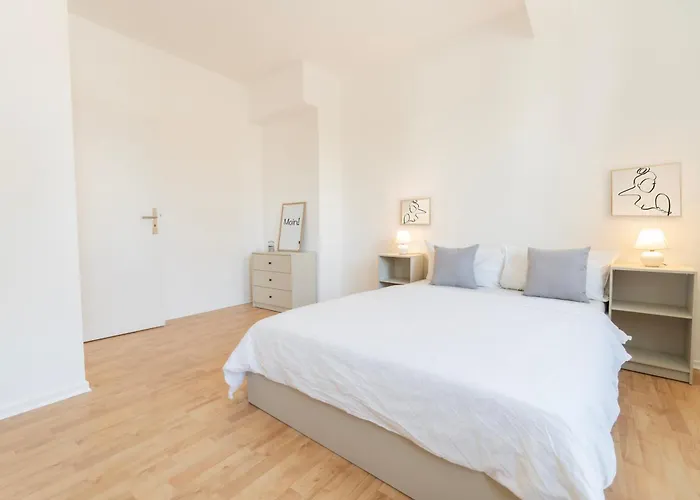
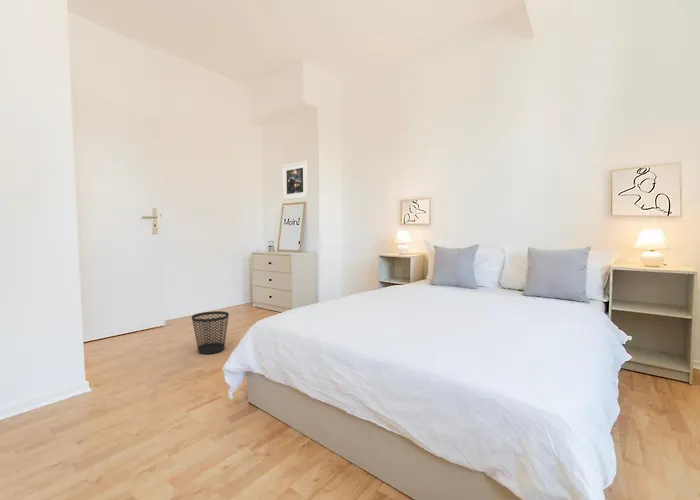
+ wastebasket [191,310,230,355]
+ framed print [281,160,309,201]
